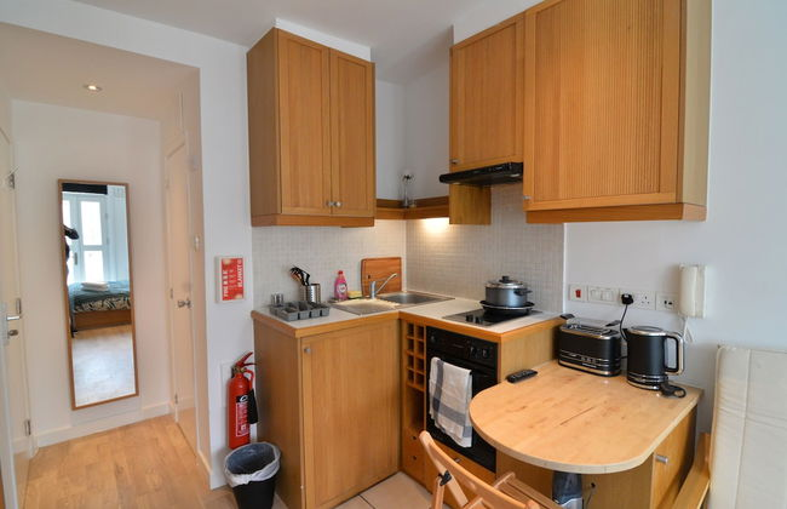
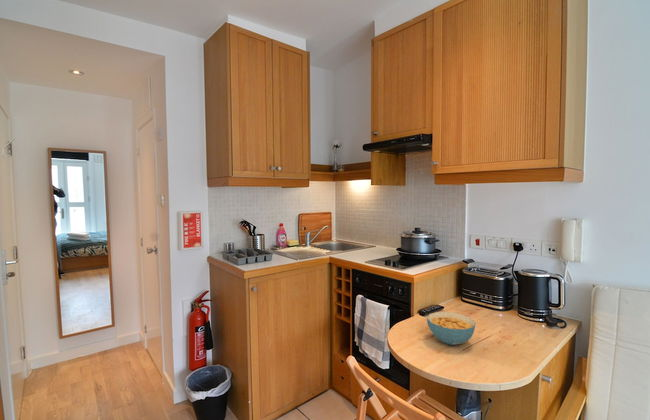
+ cereal bowl [426,311,477,346]
